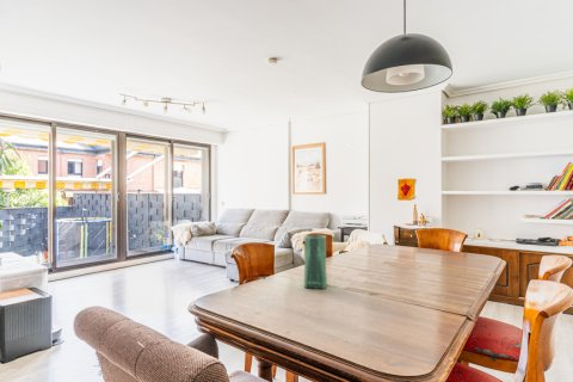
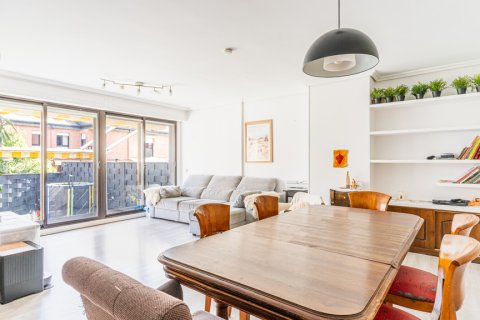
- vase [303,234,328,290]
